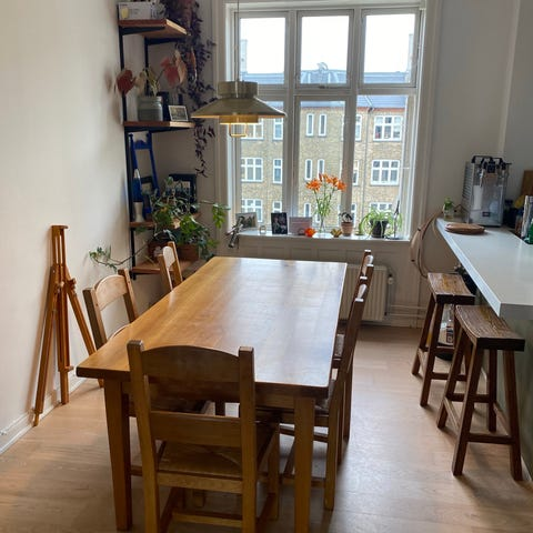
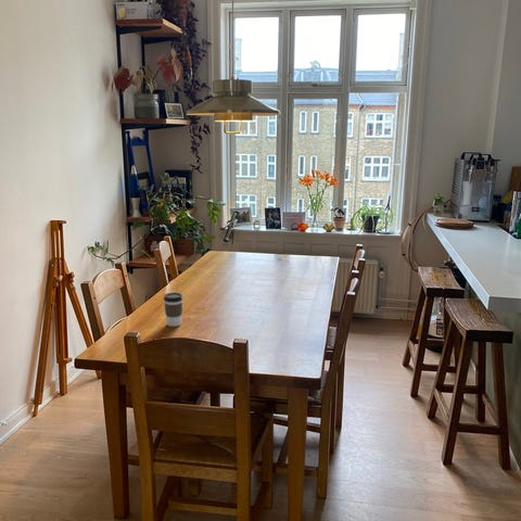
+ coffee cup [163,292,185,328]
